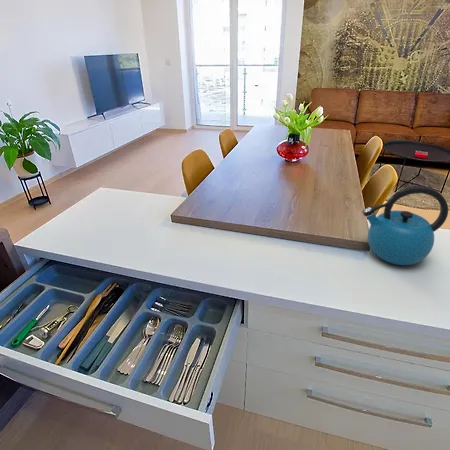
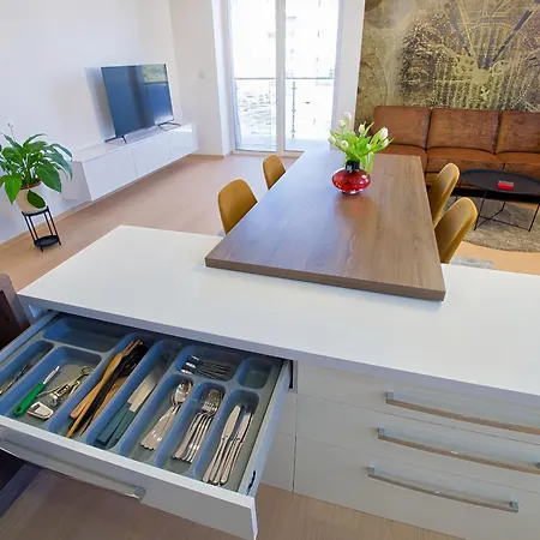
- kettle [361,185,449,266]
